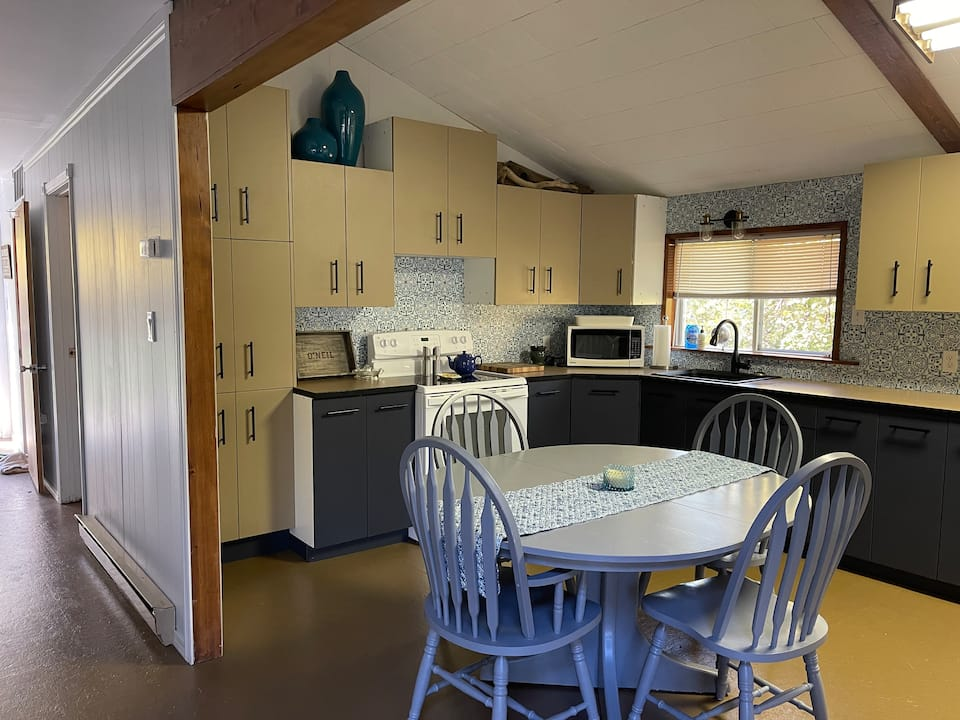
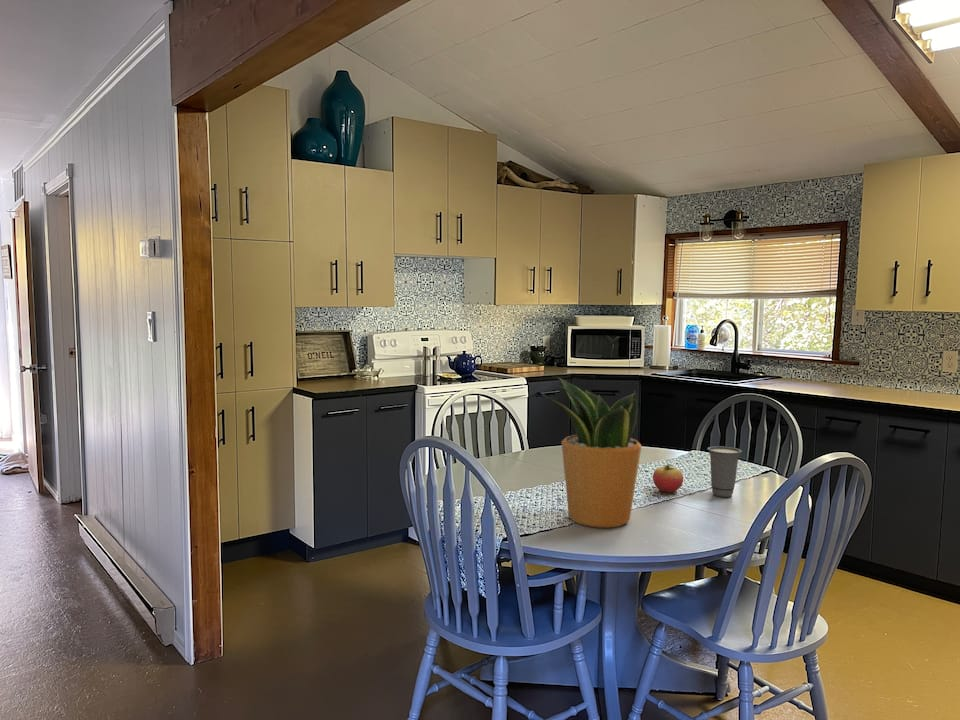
+ cup [706,445,743,498]
+ potted plant [540,376,643,529]
+ fruit [652,463,684,494]
